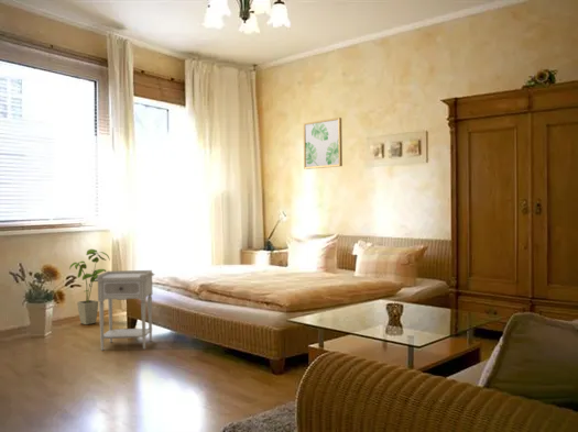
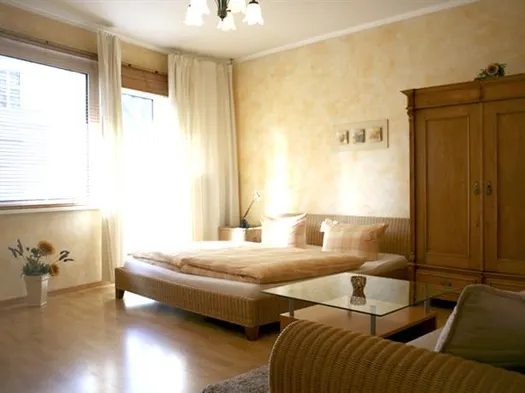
- house plant [68,248,111,325]
- wall art [303,117,343,170]
- nightstand [95,269,155,352]
